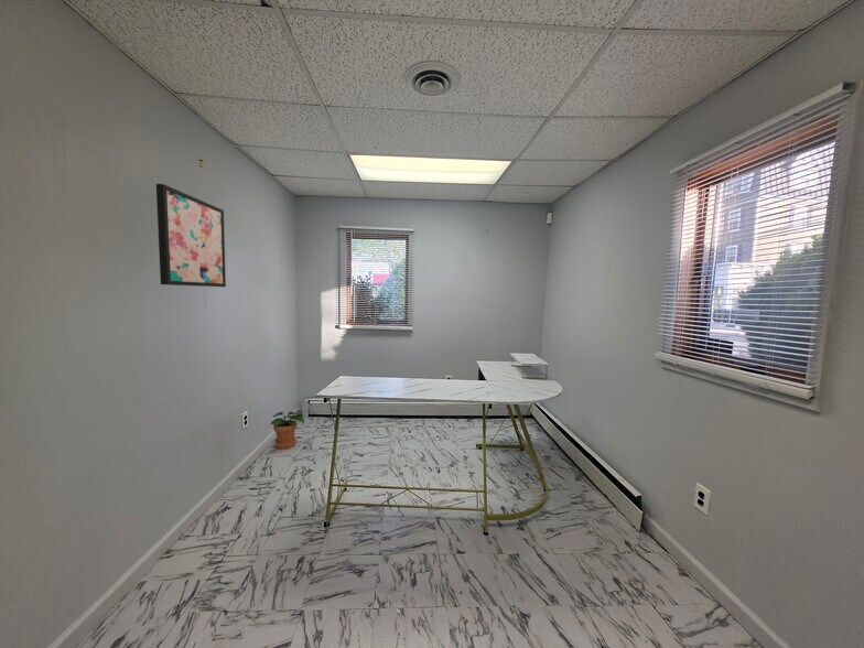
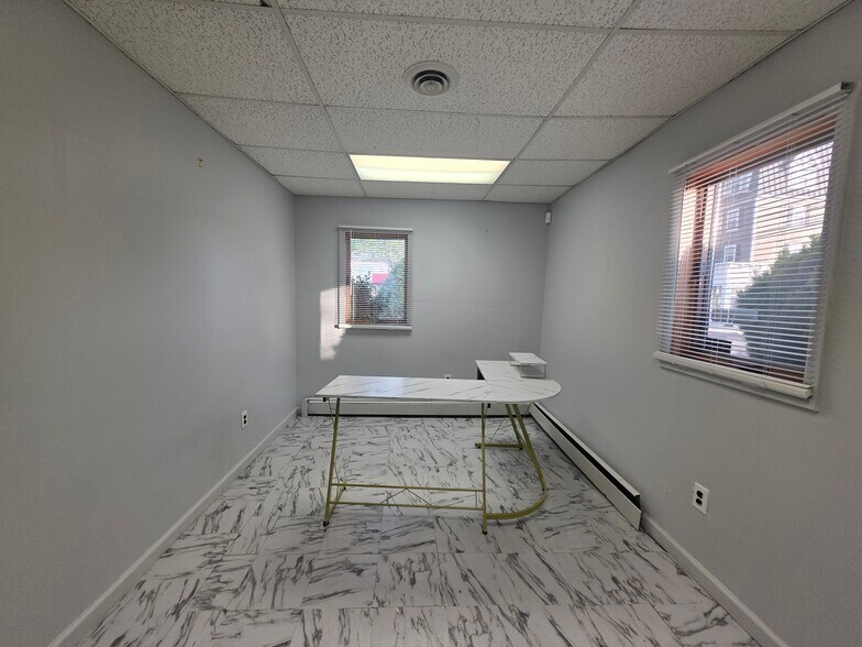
- wall art [155,183,227,288]
- potted plant [269,411,305,451]
